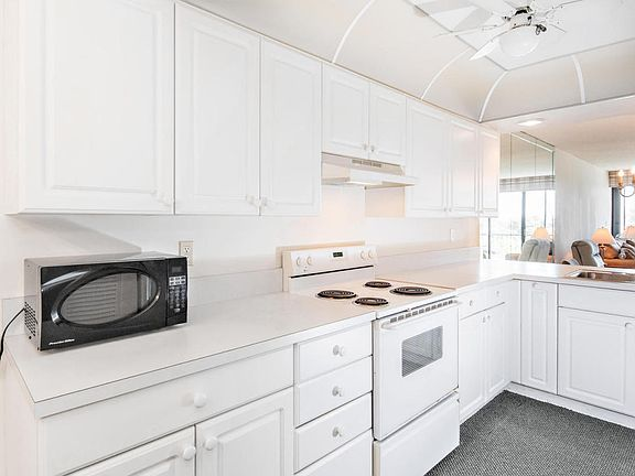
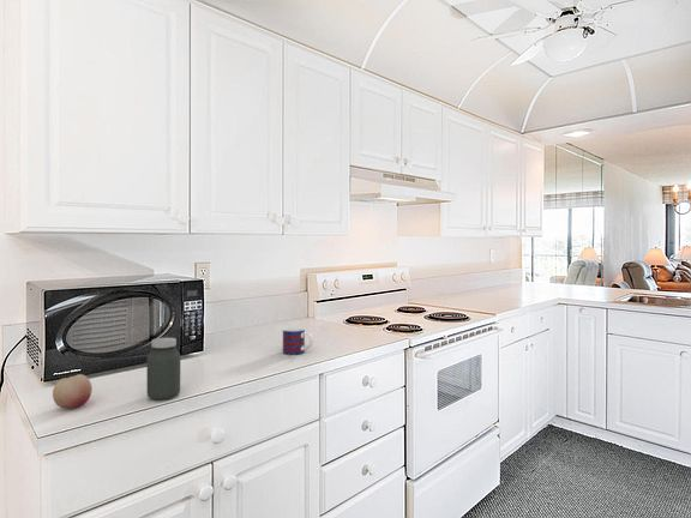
+ mug [282,327,313,355]
+ jar [146,337,181,402]
+ fruit [52,373,94,410]
